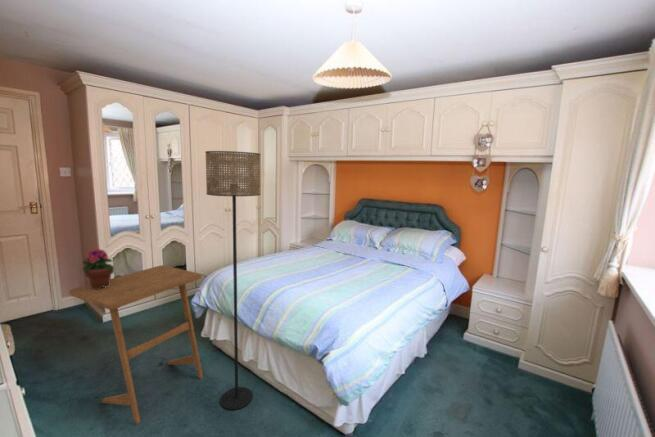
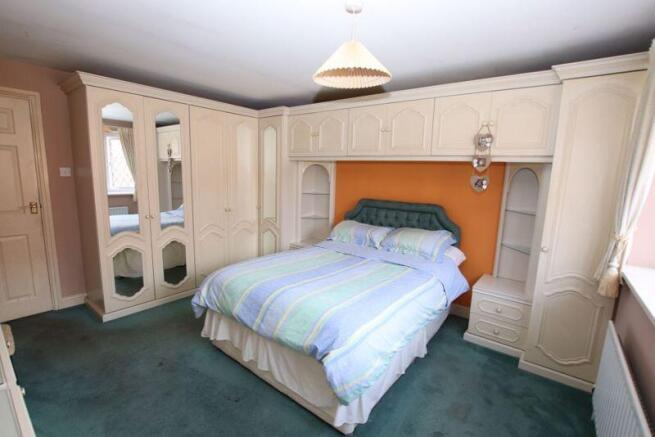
- side table [68,264,204,425]
- potted flower [82,248,115,289]
- floor lamp [204,150,262,411]
